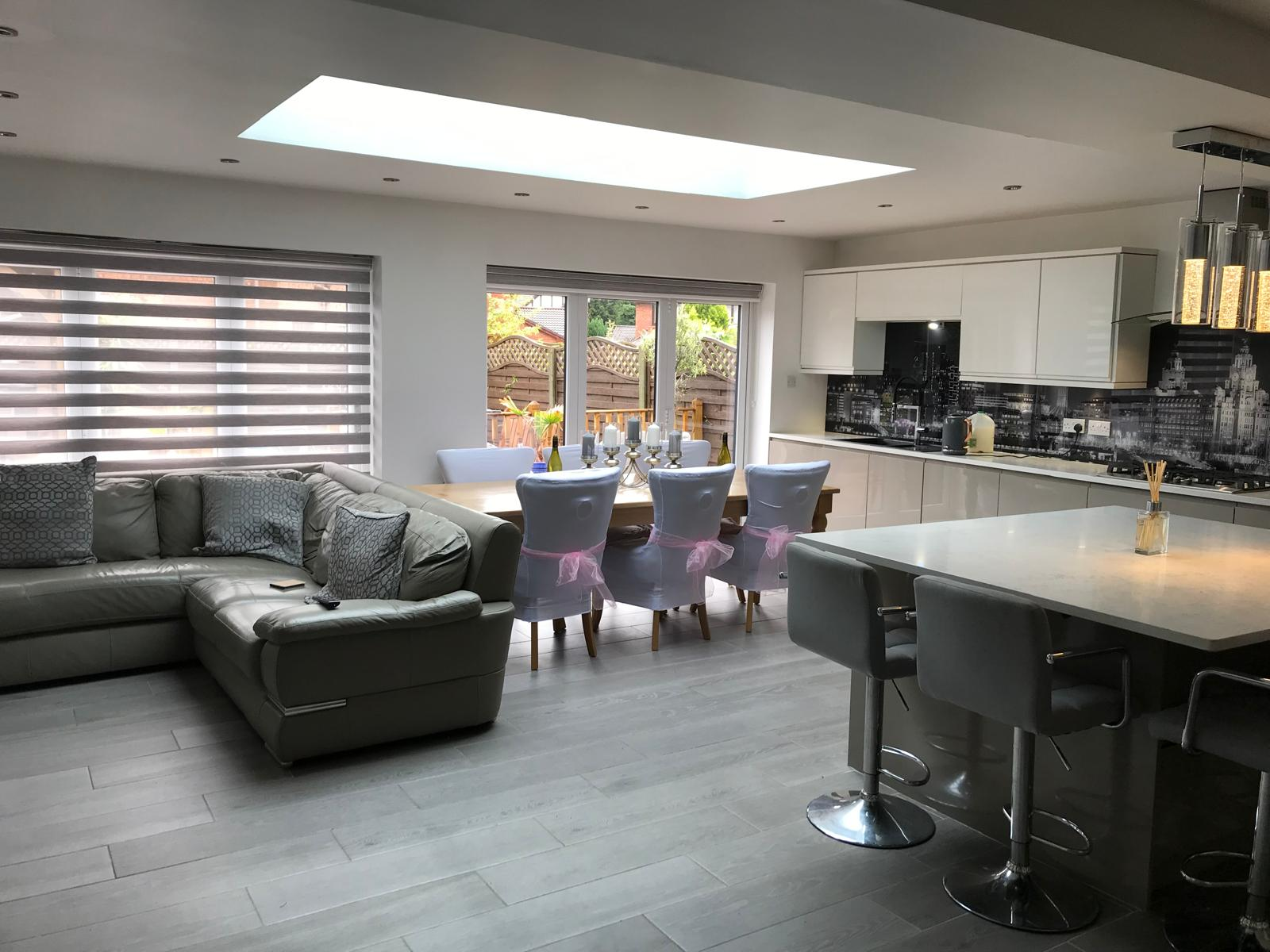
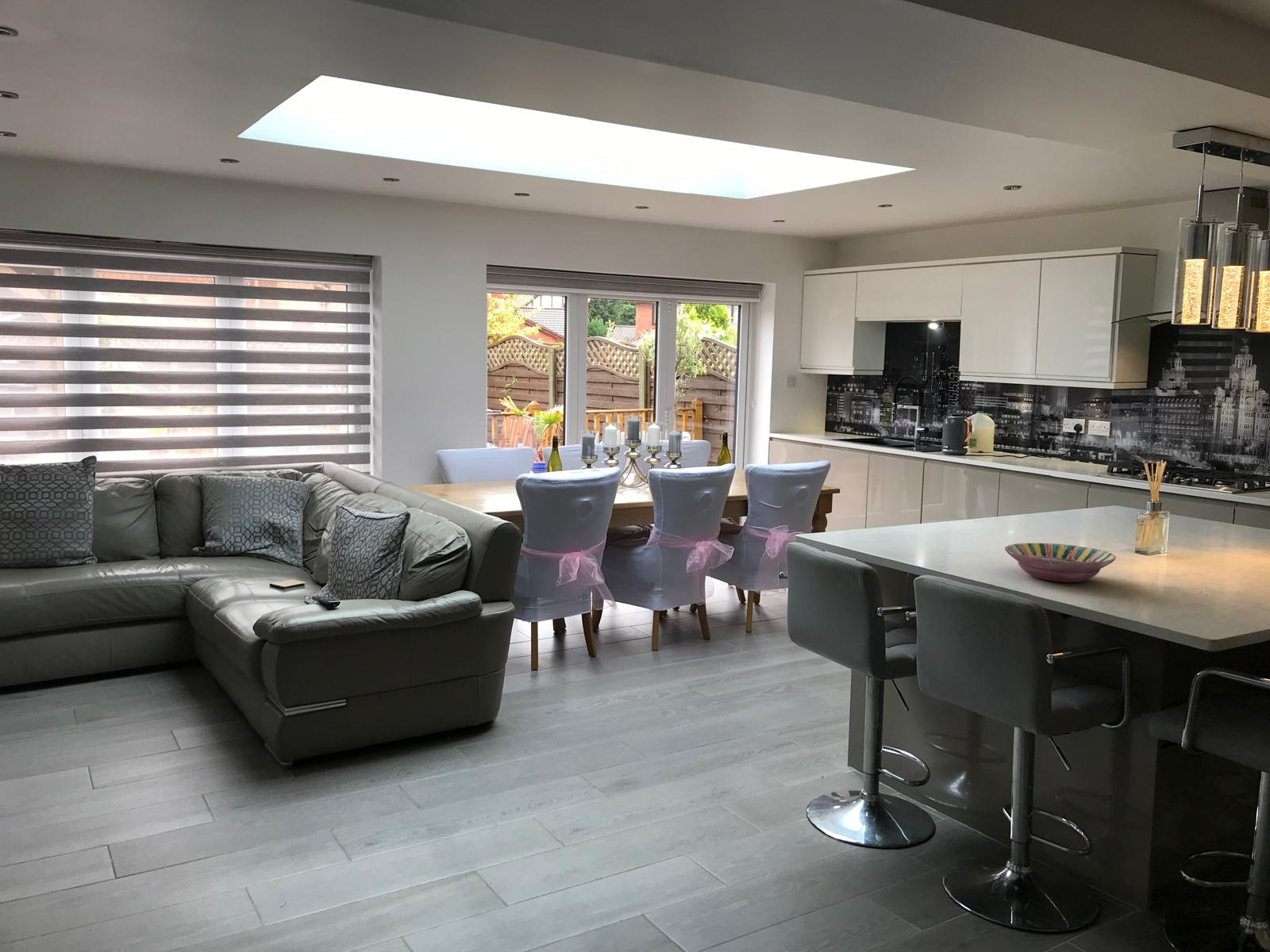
+ serving bowl [1004,542,1117,583]
